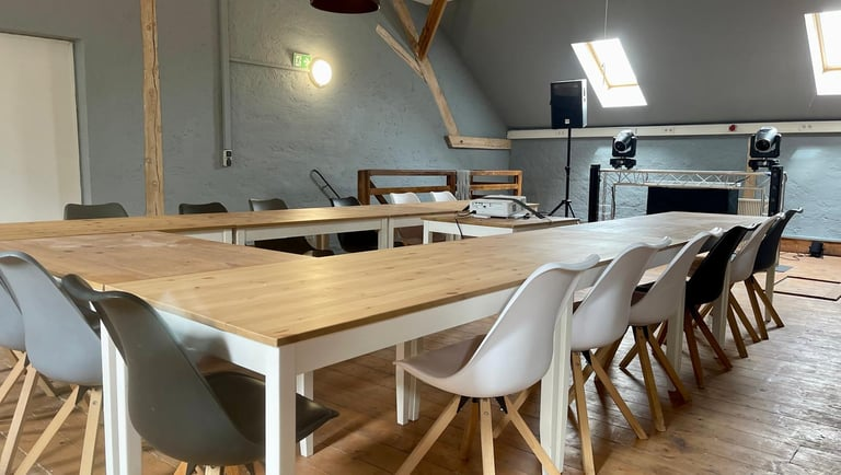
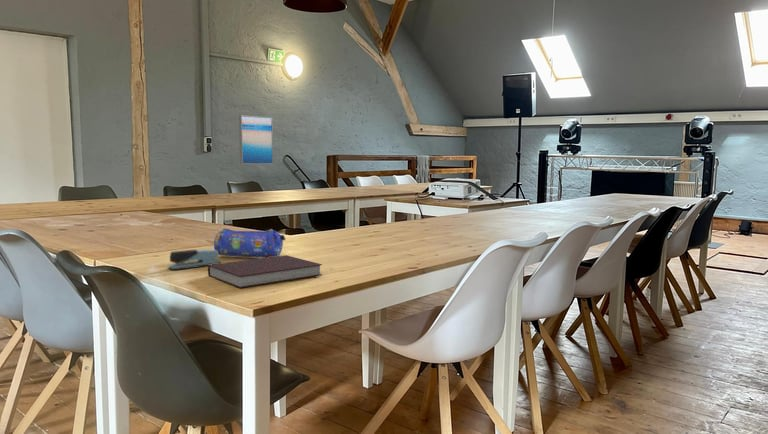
+ stapler [167,249,221,271]
+ notebook [207,254,323,289]
+ wall art [238,114,274,165]
+ pencil case [213,227,287,259]
